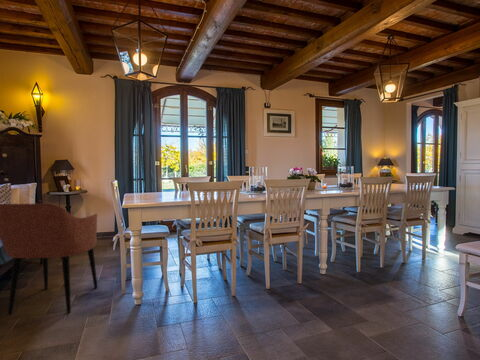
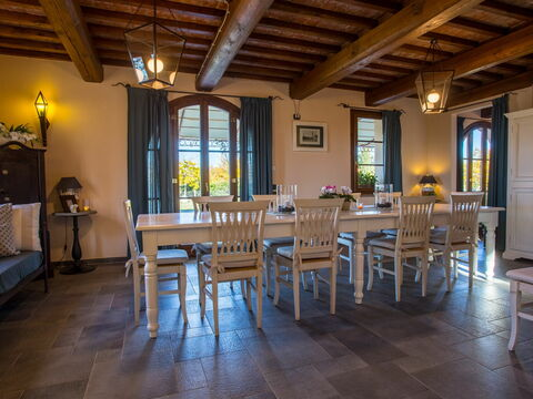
- armchair [0,202,99,316]
